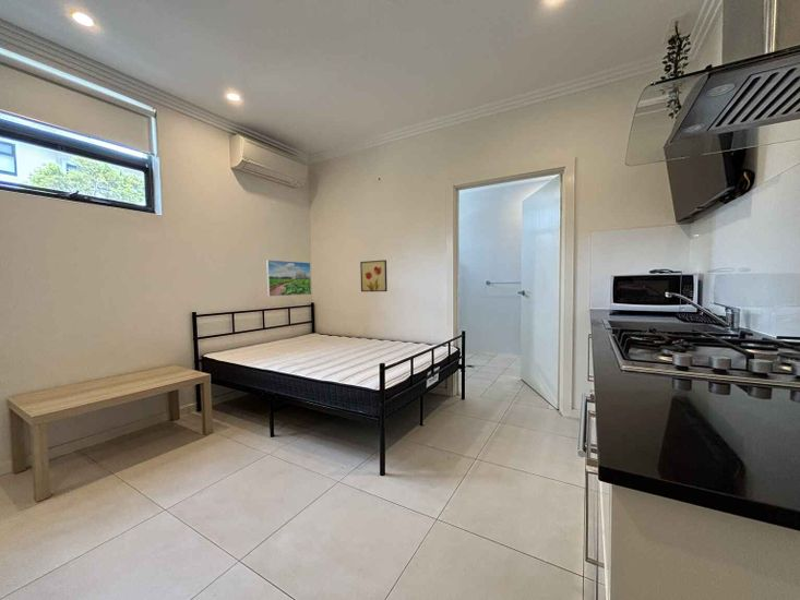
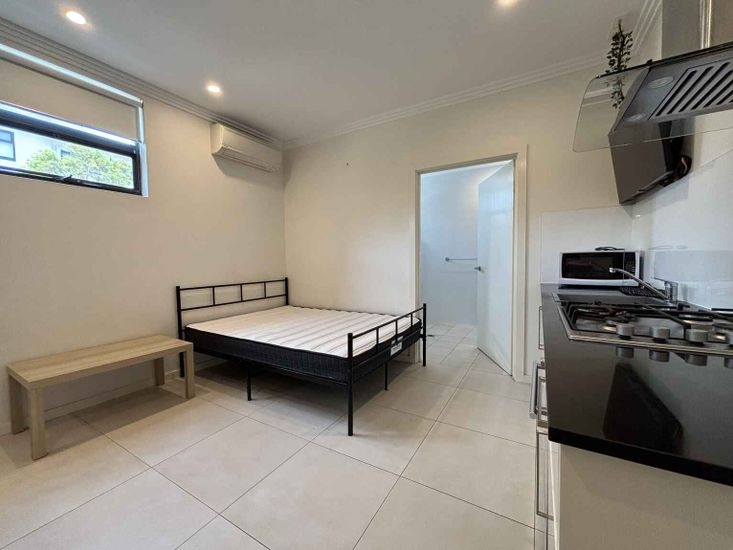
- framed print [265,259,312,298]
- wall art [359,259,389,292]
